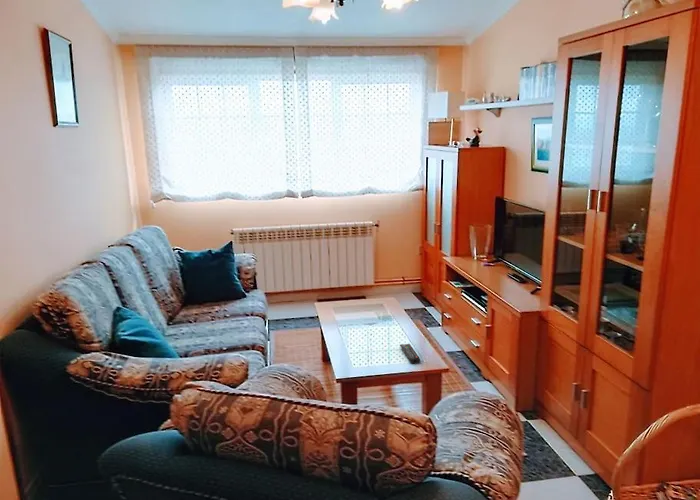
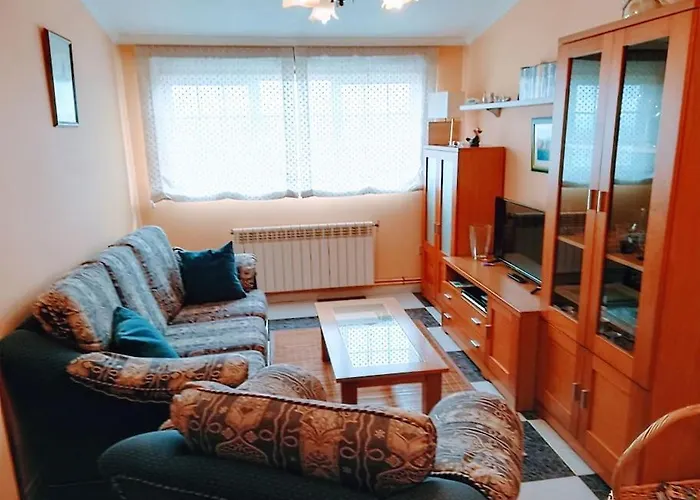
- remote control [399,343,421,365]
